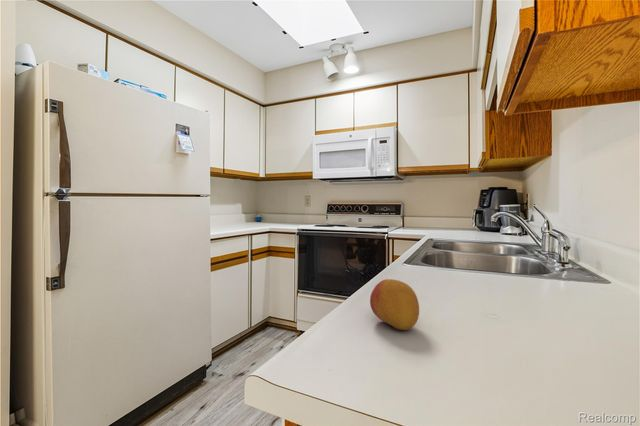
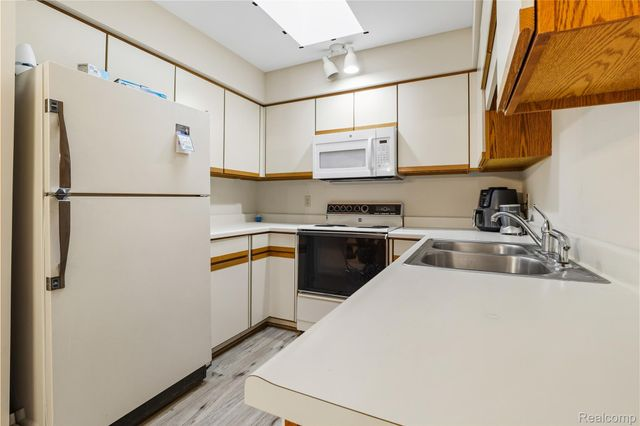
- fruit [369,278,420,331]
